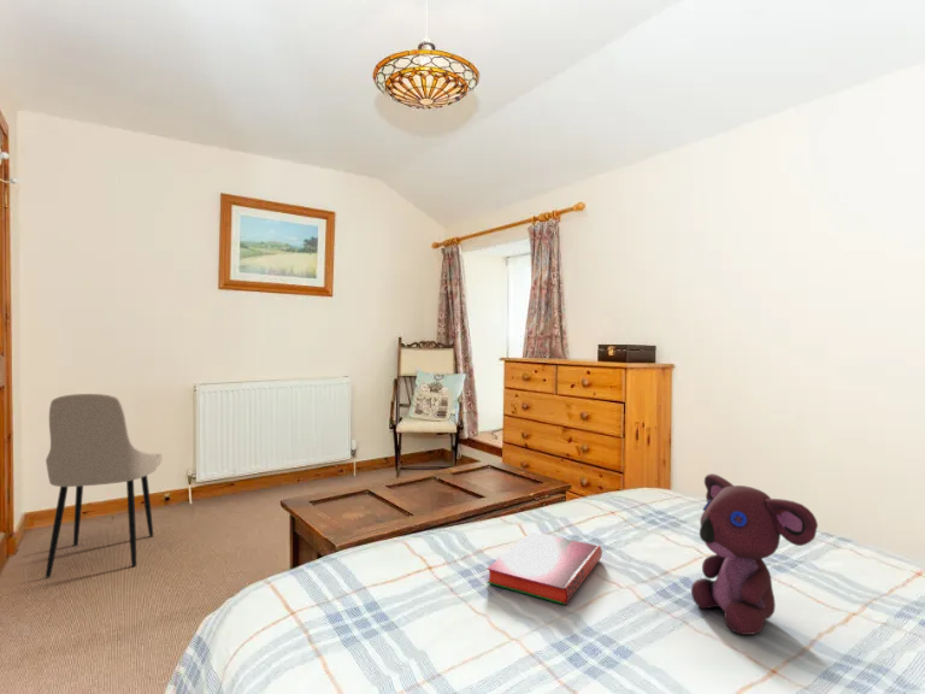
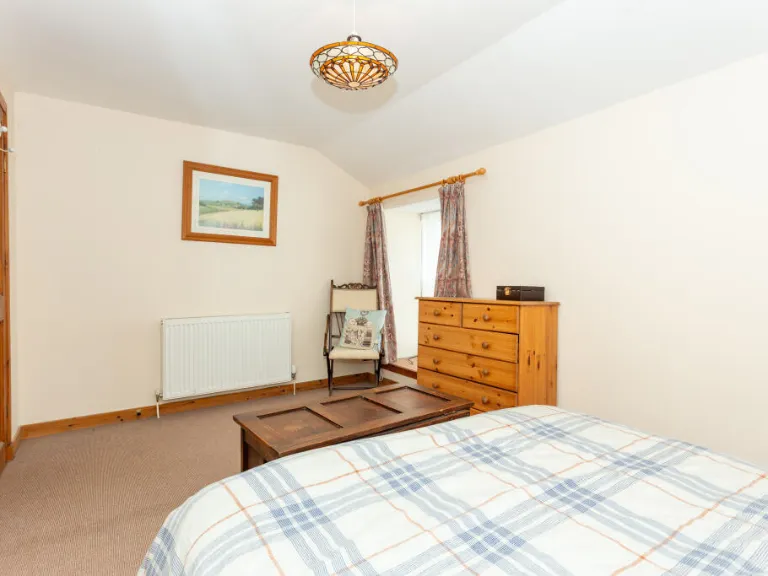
- teddy bear [690,472,819,636]
- dining chair [45,393,164,578]
- hardback book [485,530,603,606]
